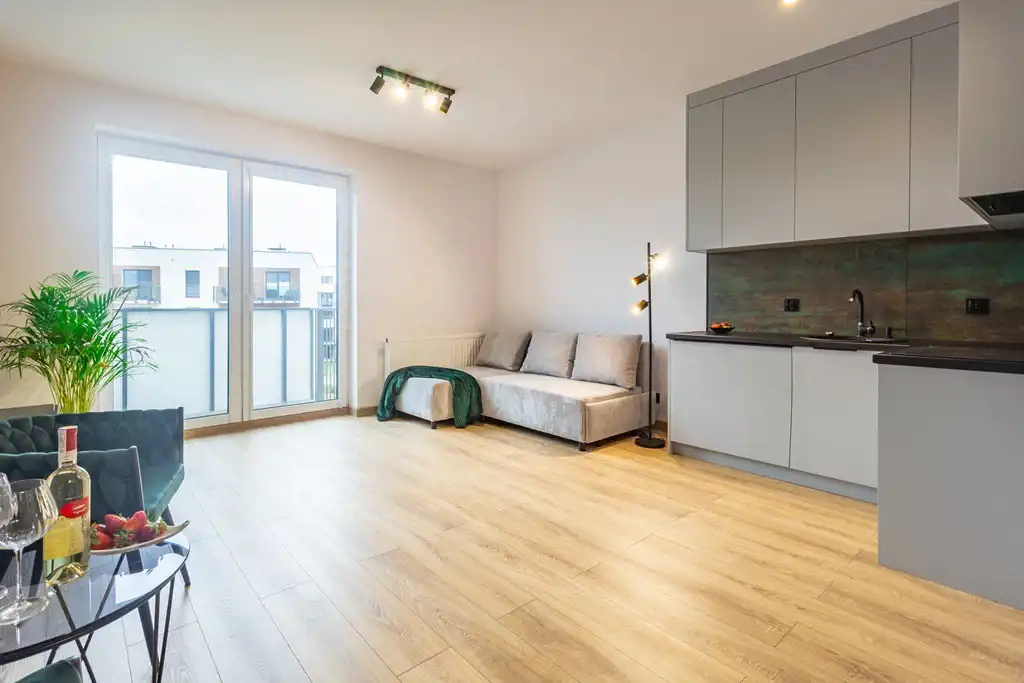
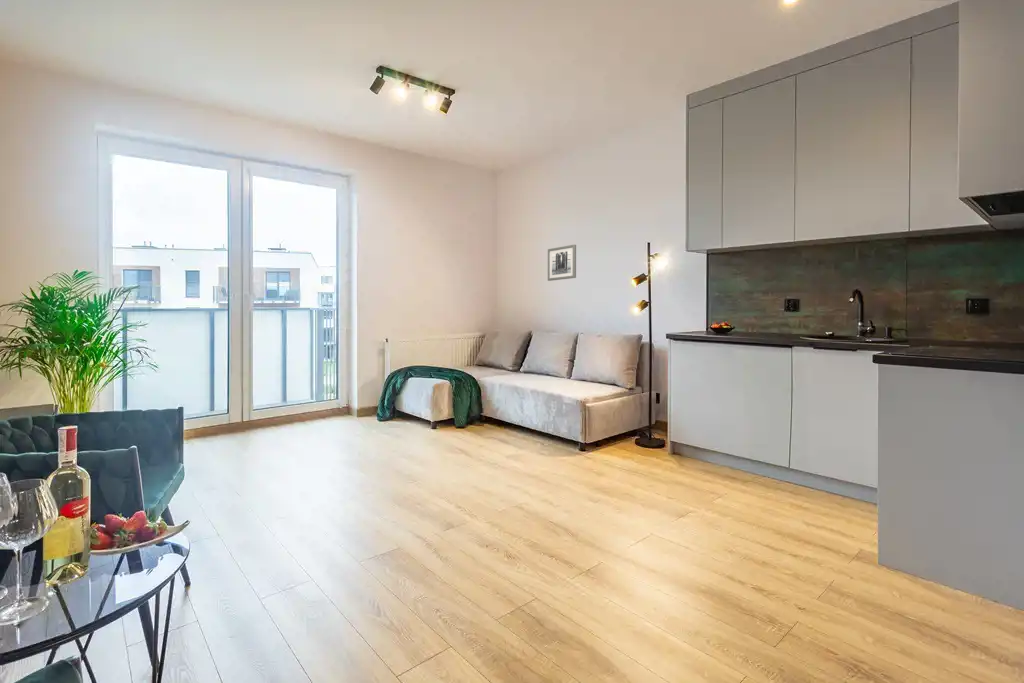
+ wall art [547,244,577,282]
